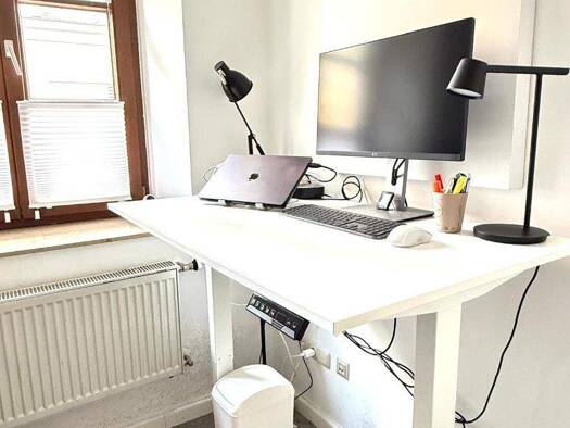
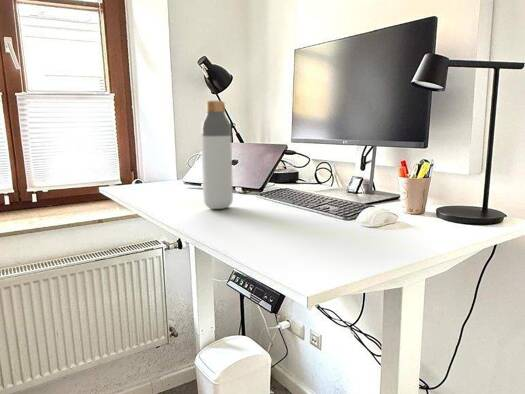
+ bottle [200,100,234,210]
